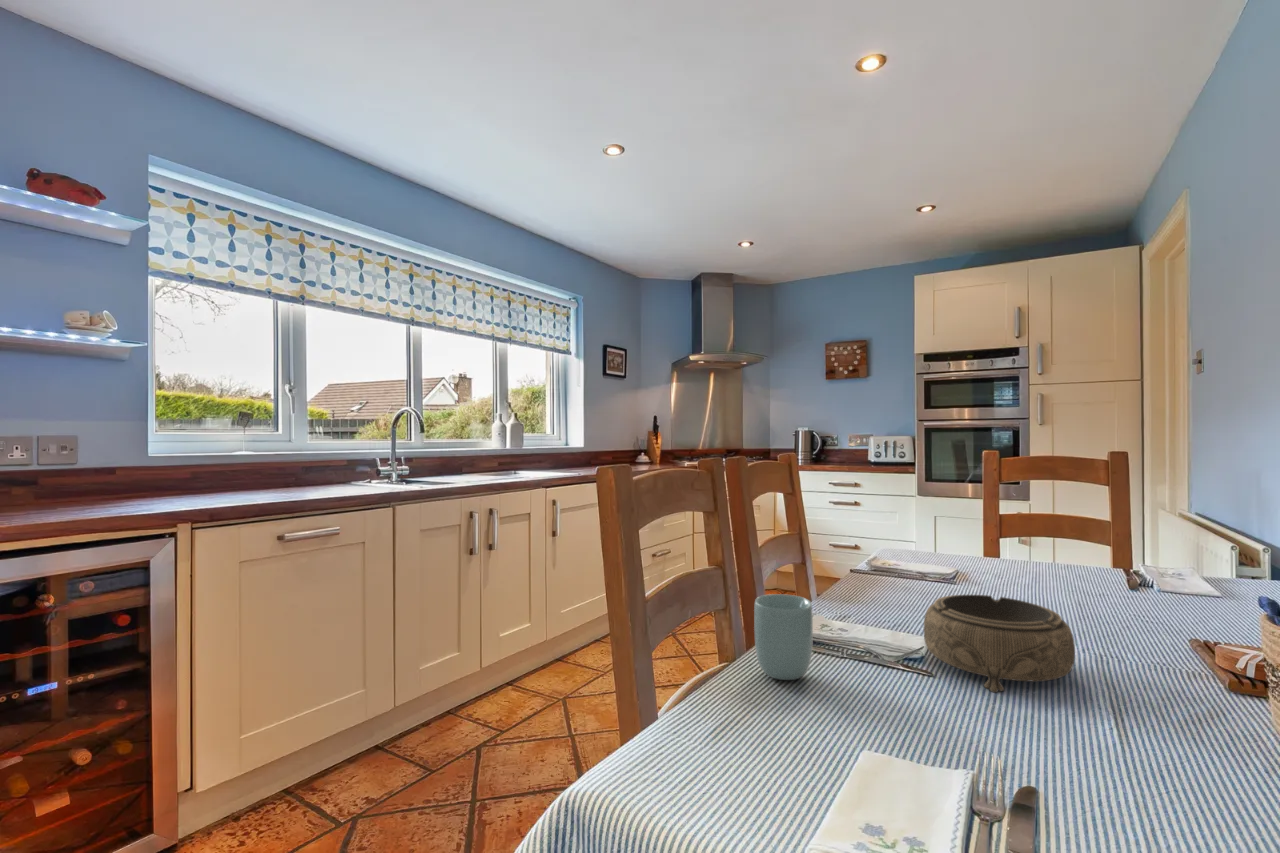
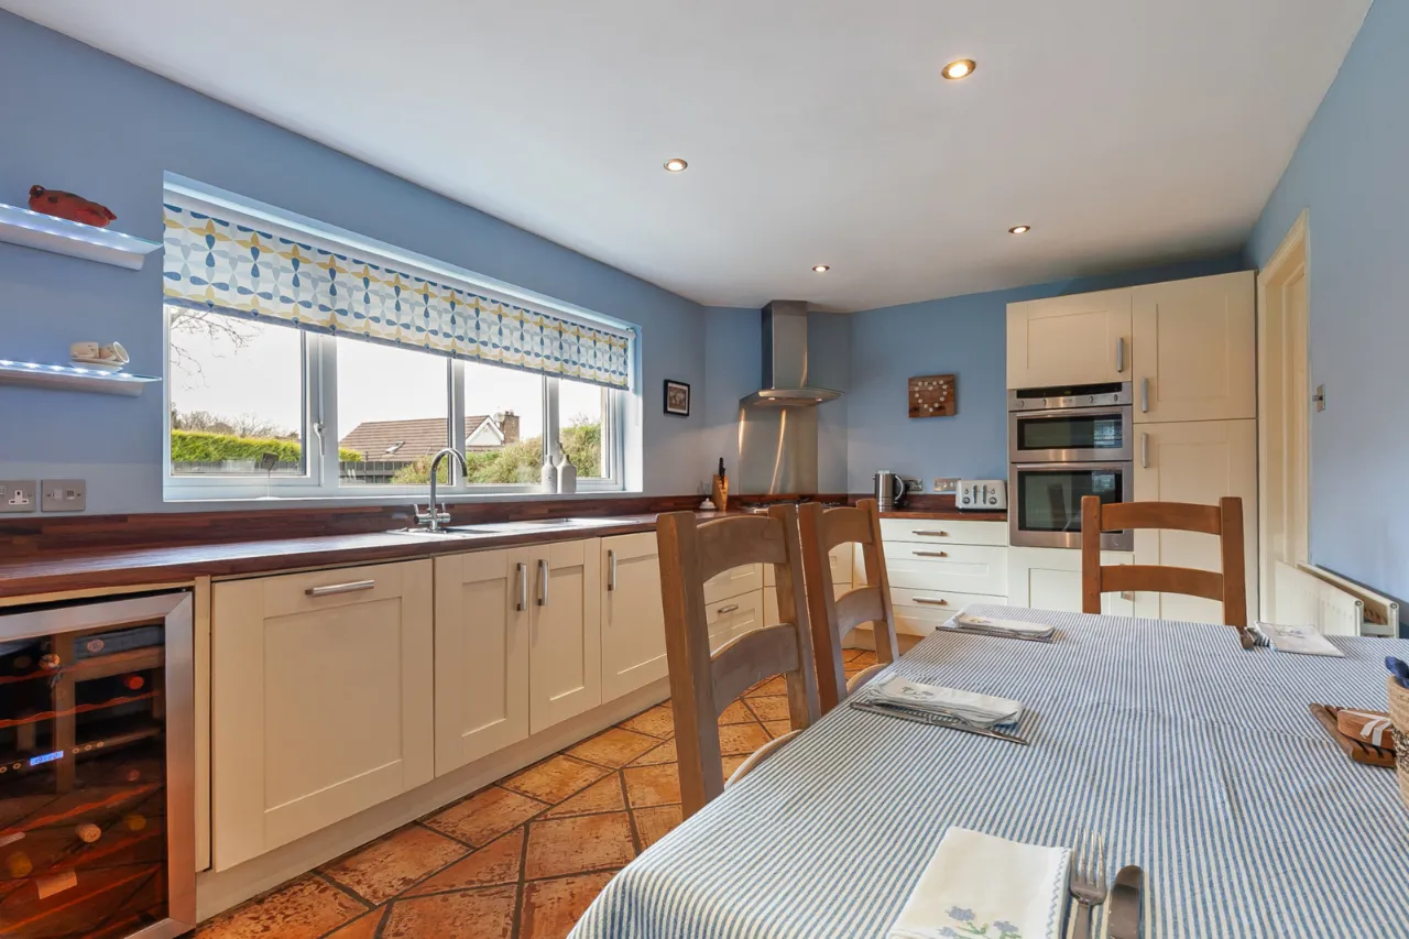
- cup [753,593,814,681]
- decorative bowl [923,594,1076,694]
